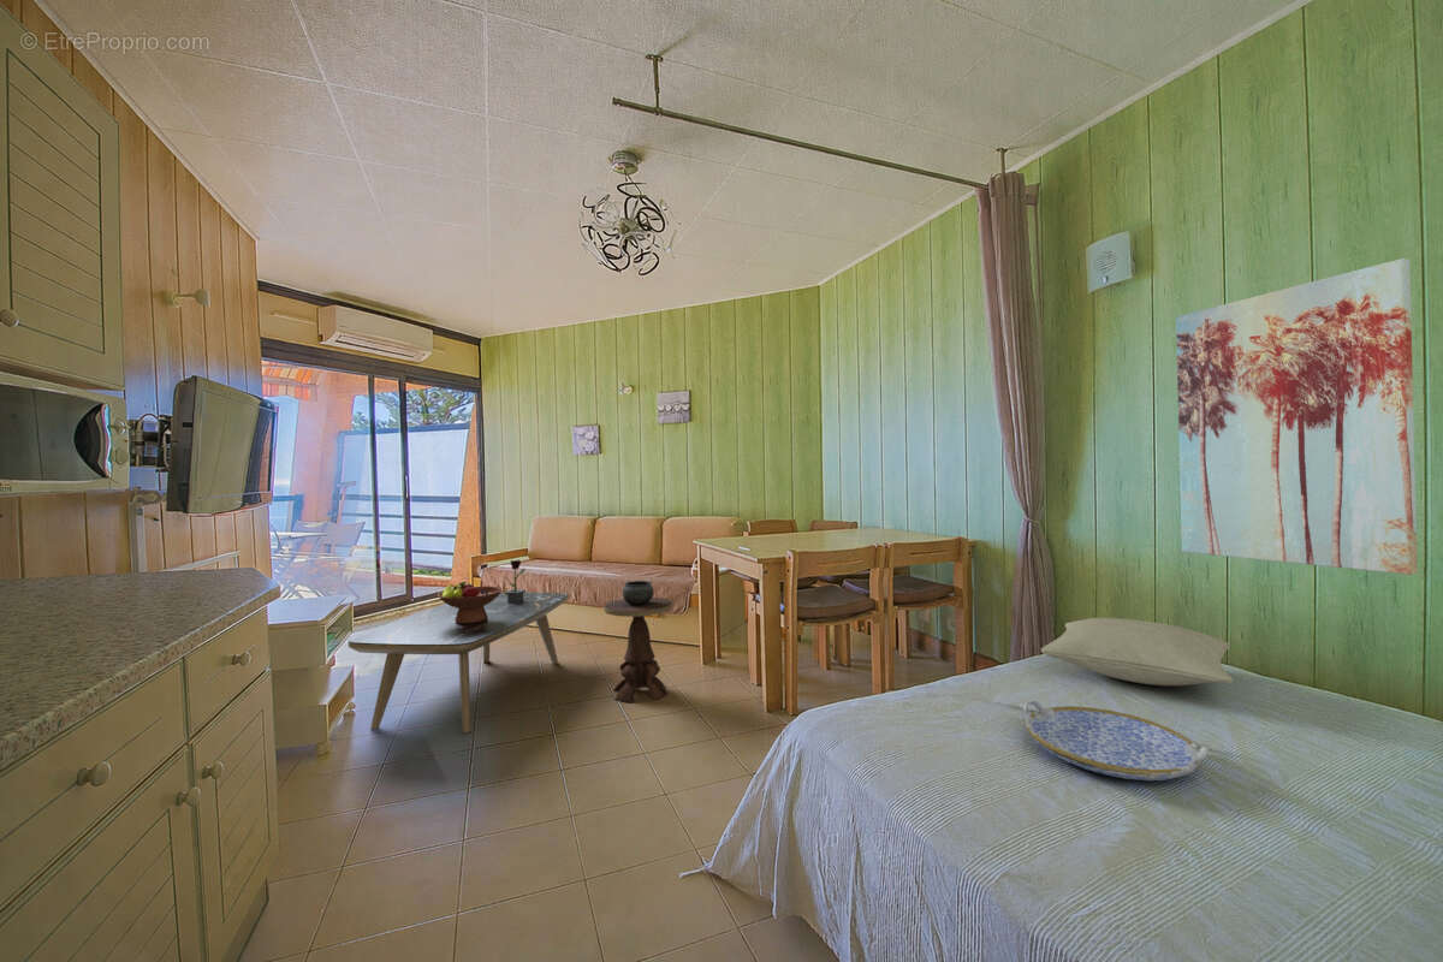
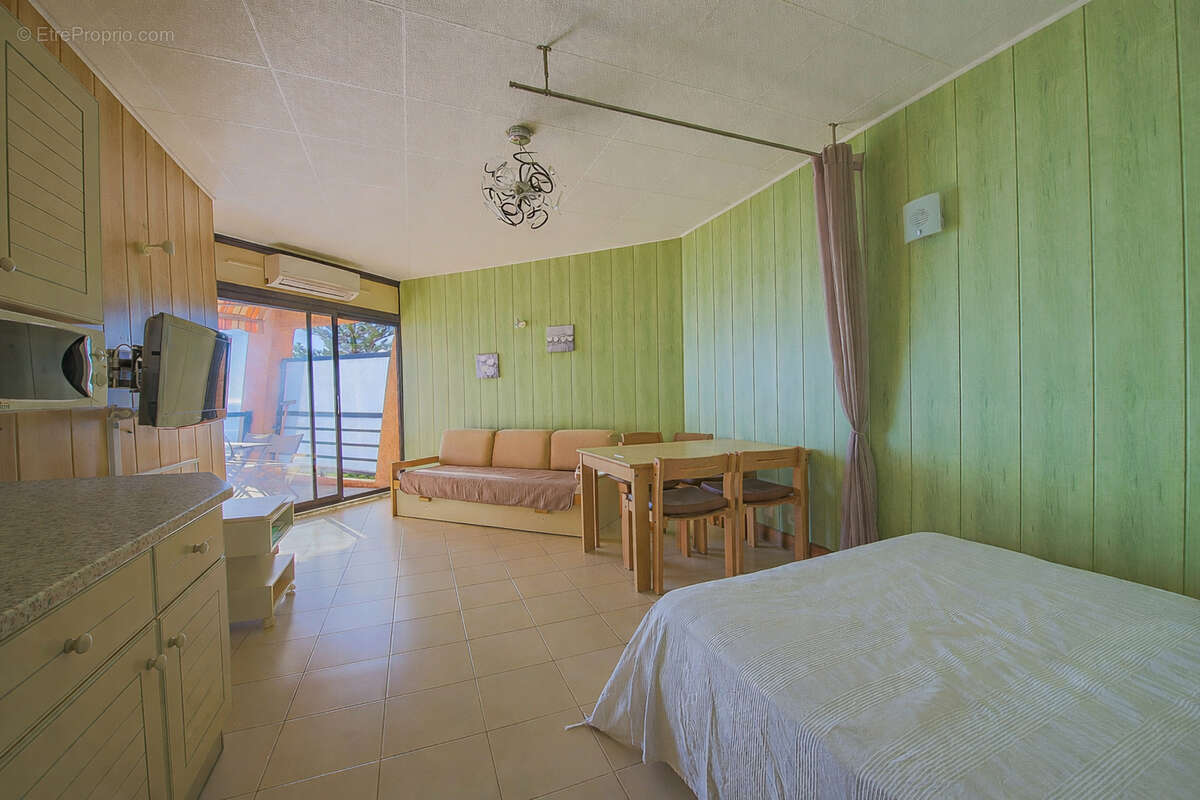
- pillow [1040,617,1234,687]
- fruit bowl [437,581,504,624]
- serving tray [1022,700,1210,782]
- wall art [1175,257,1419,576]
- coffee table [348,592,570,734]
- side table [602,580,673,703]
- potted flower [504,559,527,602]
